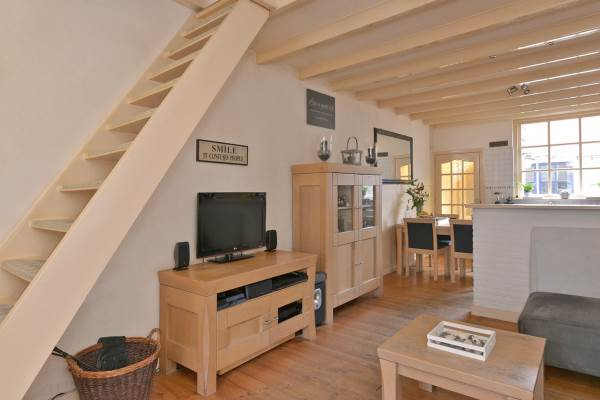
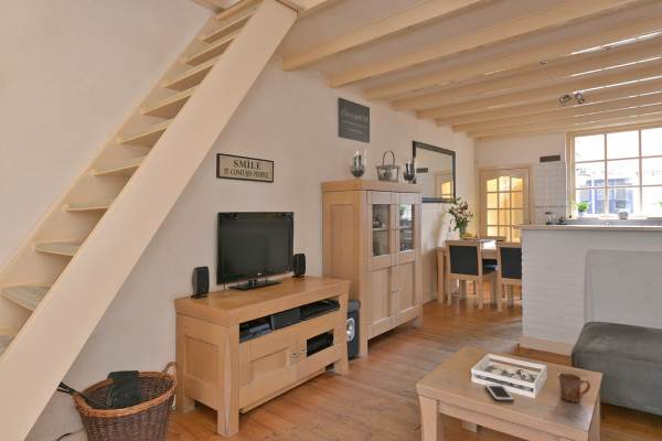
+ cell phone [484,383,515,402]
+ mug [557,372,591,404]
